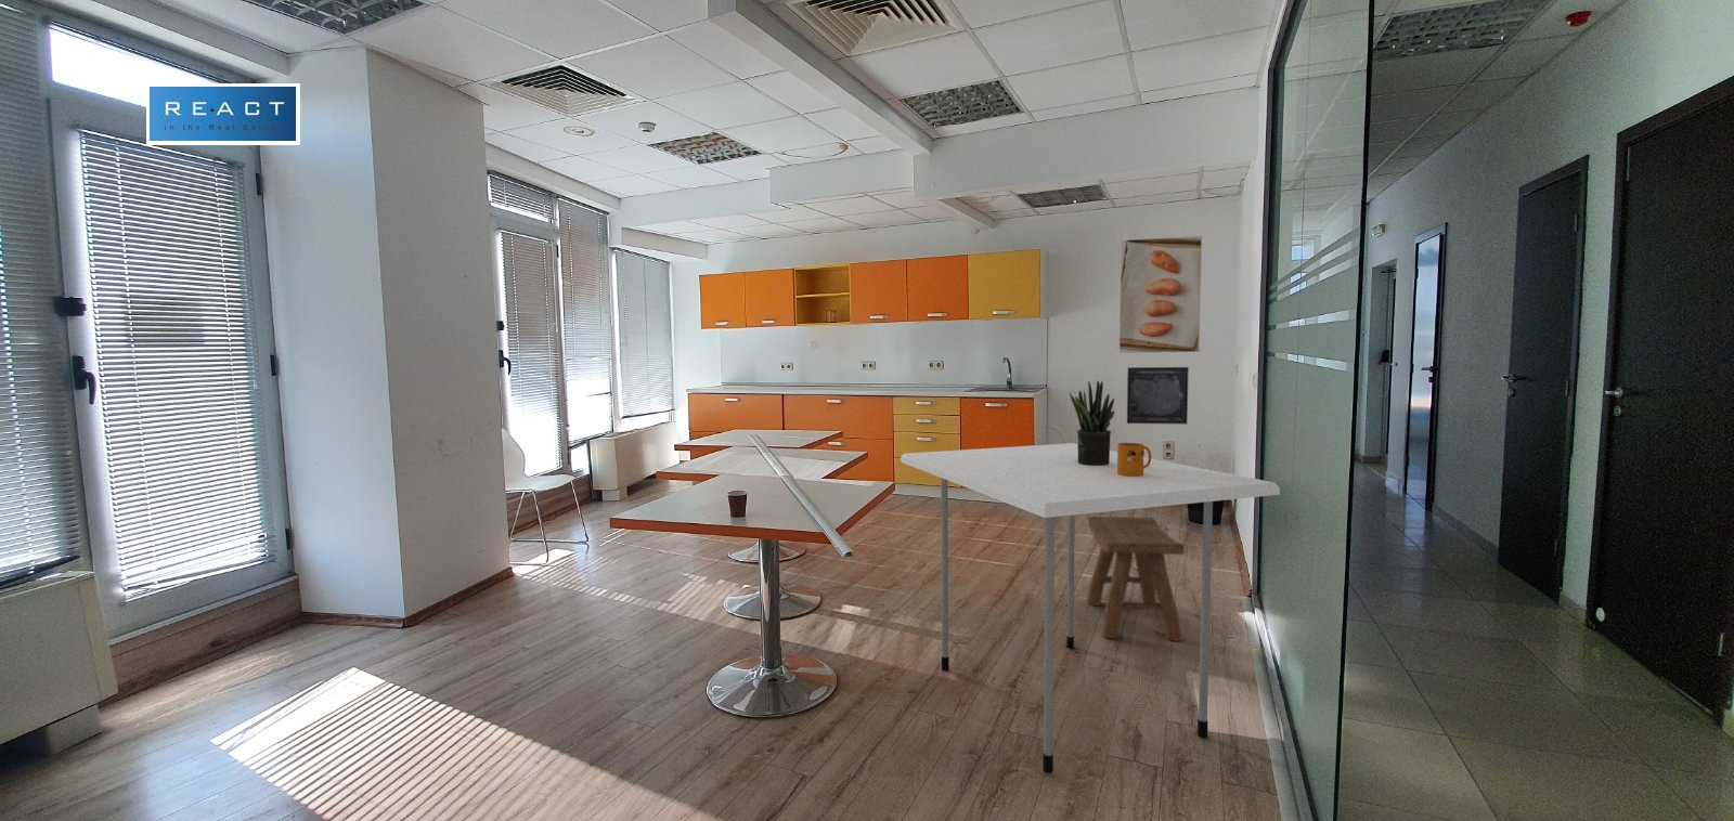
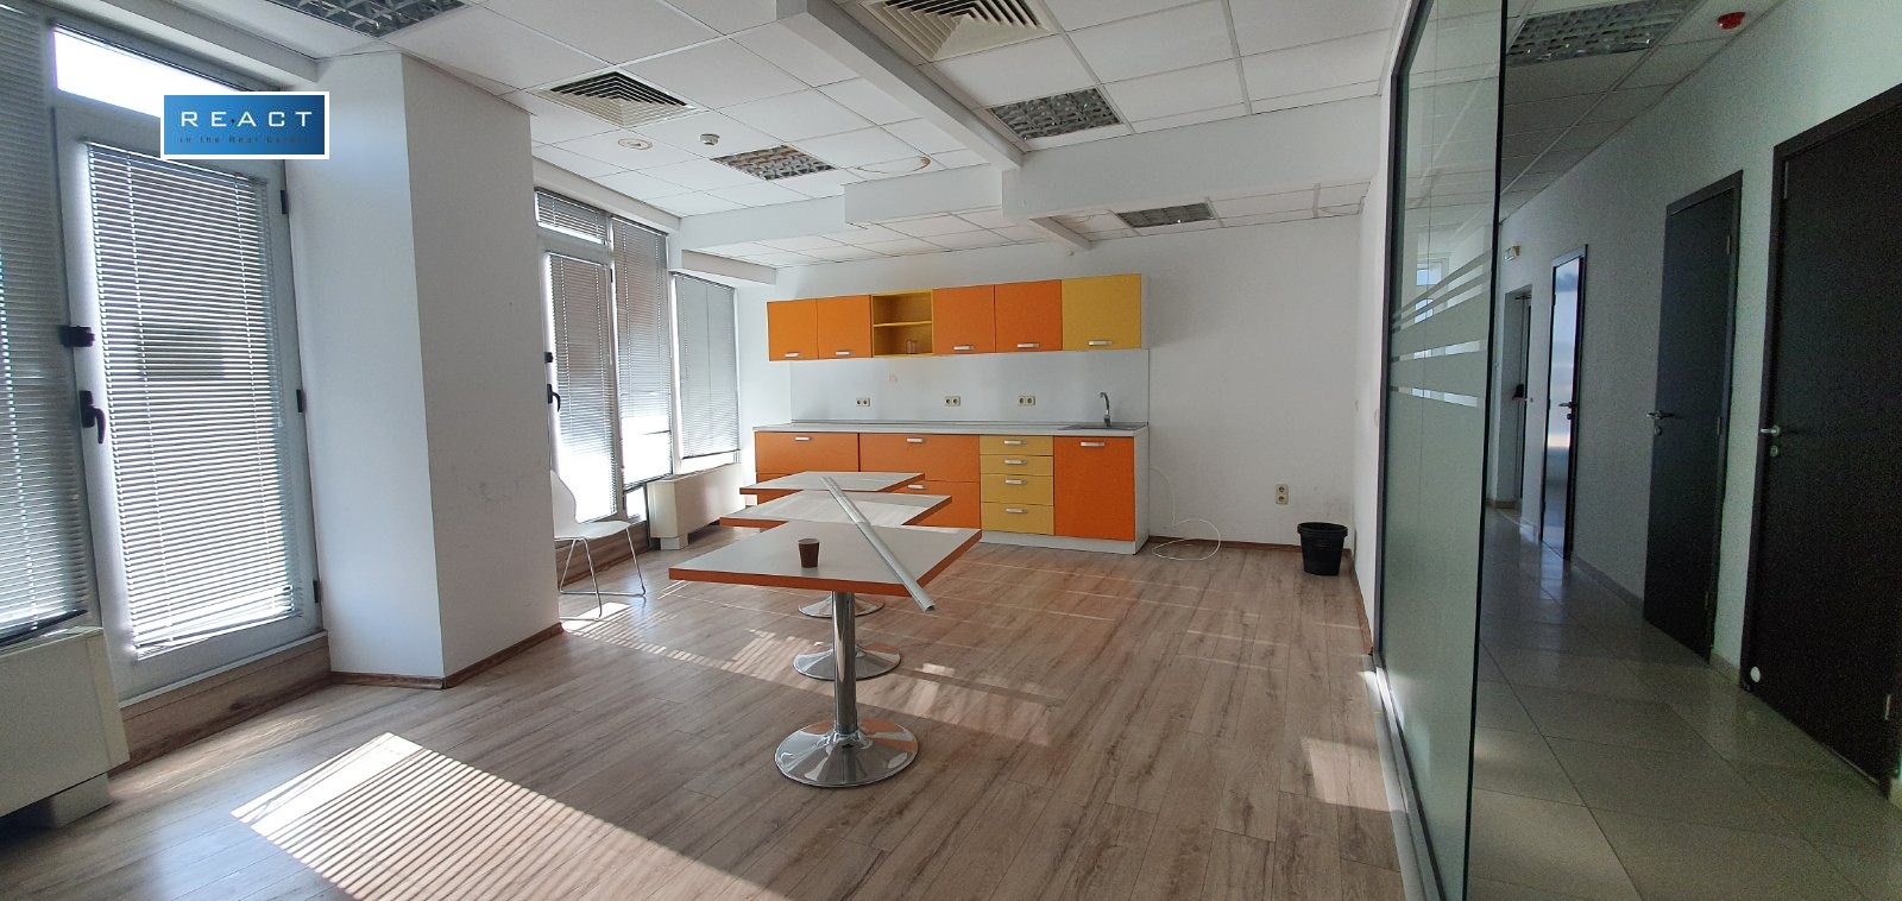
- stool [1085,516,1185,642]
- mug [1116,442,1152,476]
- wall art [1126,366,1190,425]
- dining table [899,442,1281,775]
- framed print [1117,235,1203,355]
- potted plant [1068,380,1115,465]
